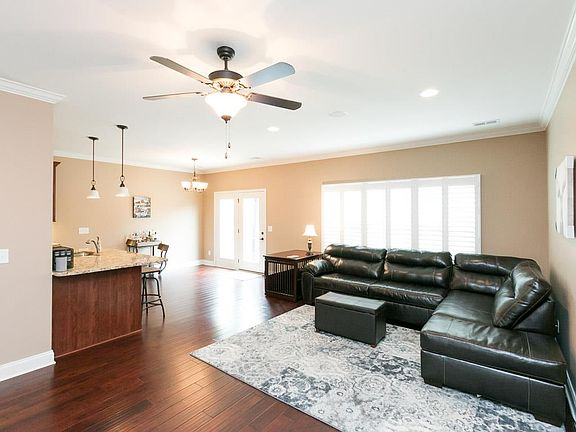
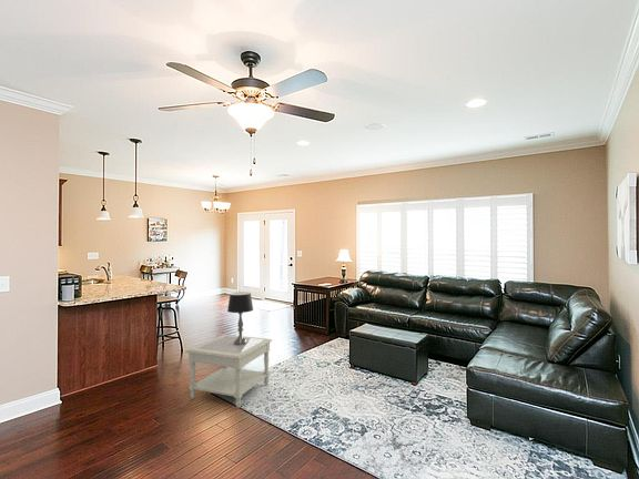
+ side table [184,334,273,409]
+ table lamp [226,291,254,345]
